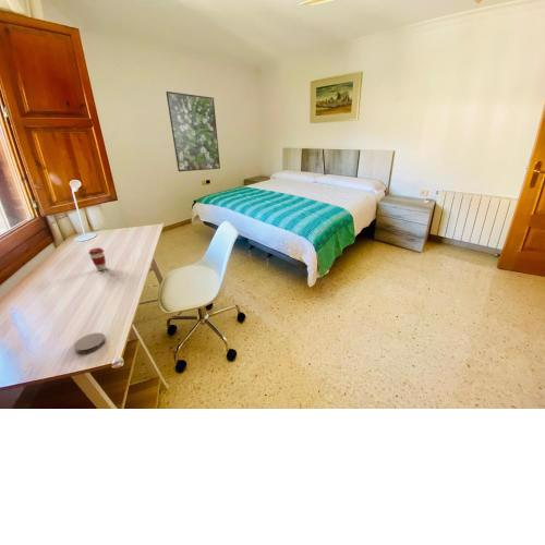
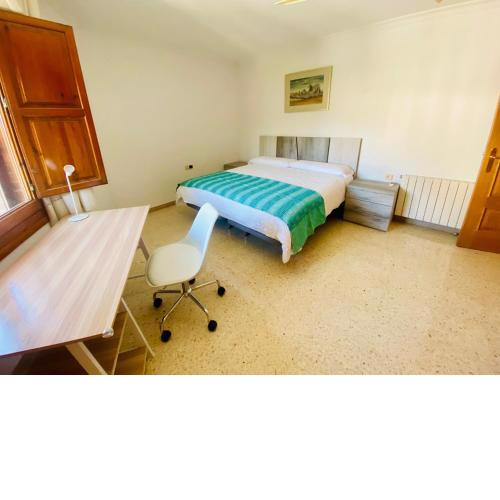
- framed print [165,90,221,172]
- coffee cup [87,247,107,271]
- coaster [73,332,106,354]
